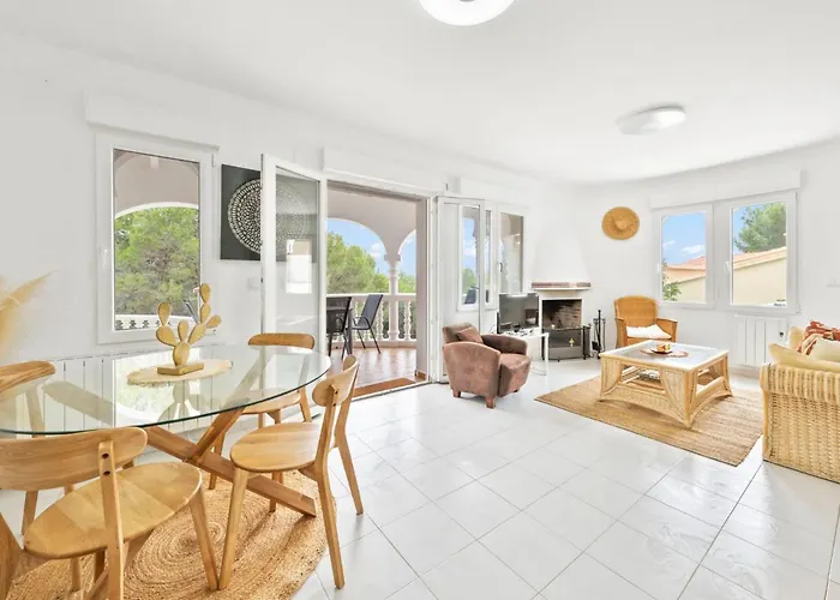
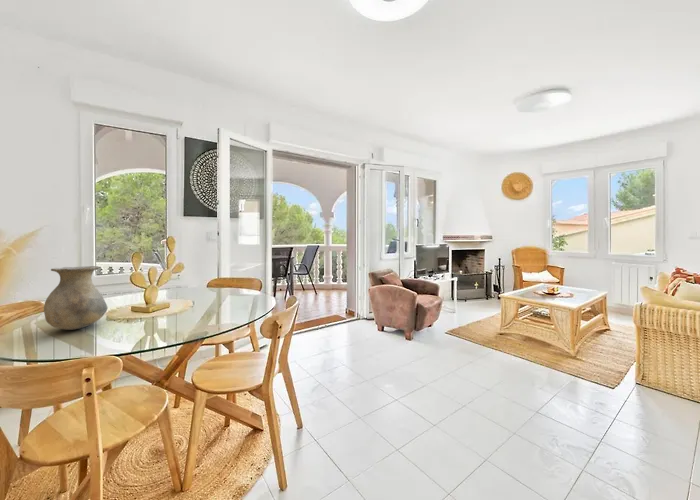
+ vase [43,265,109,331]
